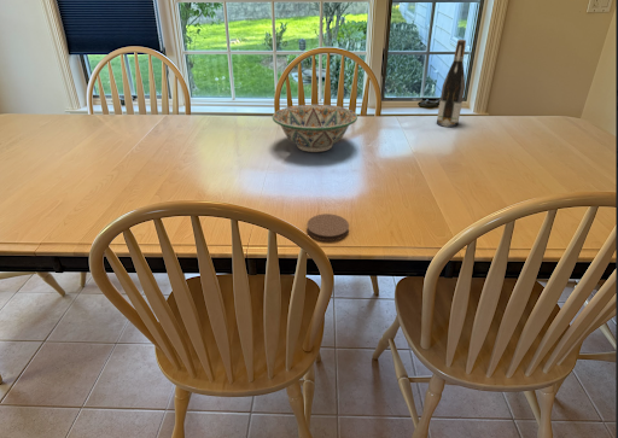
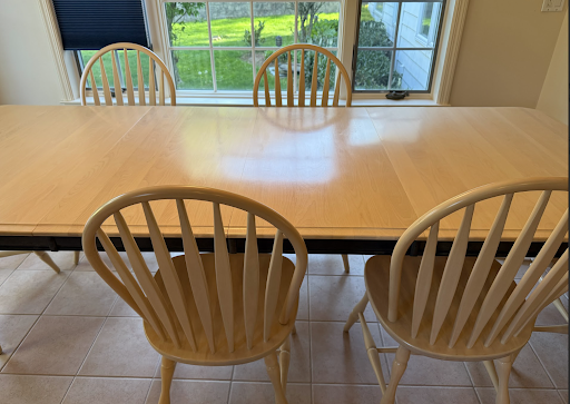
- wine bottle [436,39,467,128]
- decorative bowl [272,104,358,153]
- coaster [305,212,350,243]
